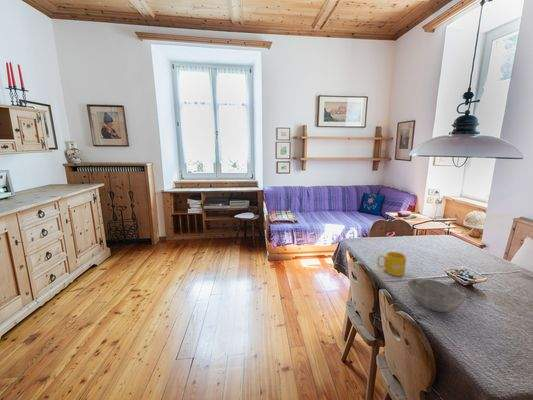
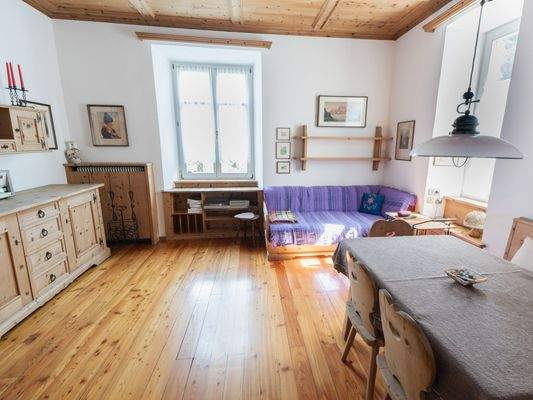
- bowl [406,278,465,313]
- mug [377,251,407,277]
